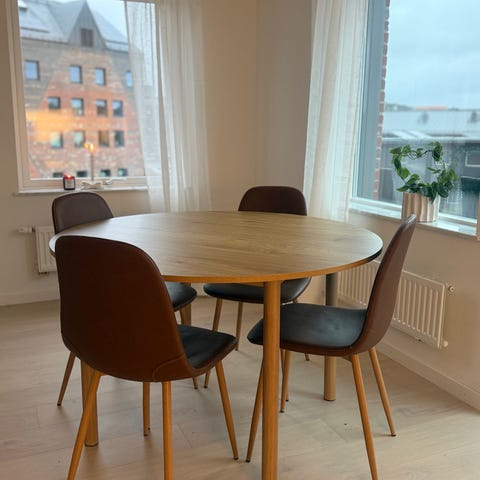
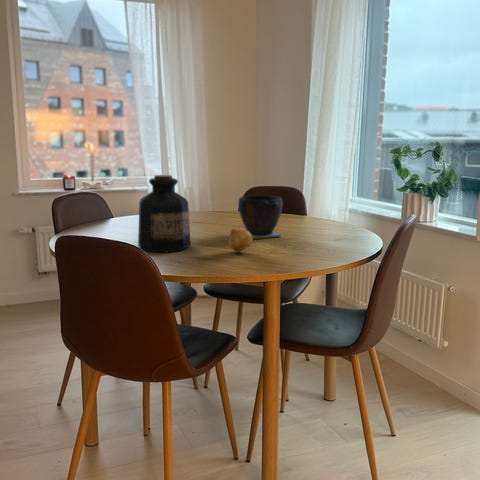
+ fruit [228,227,253,253]
+ bowl [237,194,283,240]
+ bottle [137,174,192,253]
